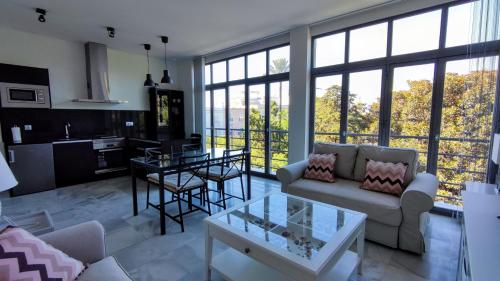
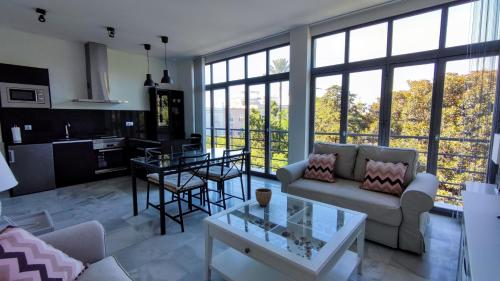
+ decorative bowl [254,187,273,207]
